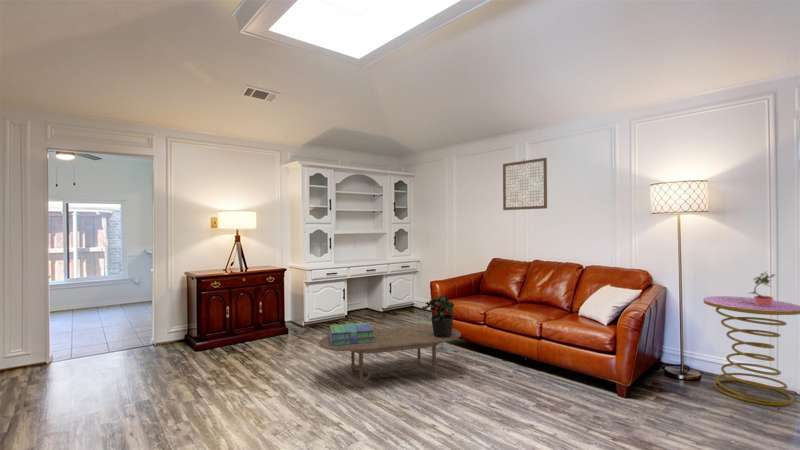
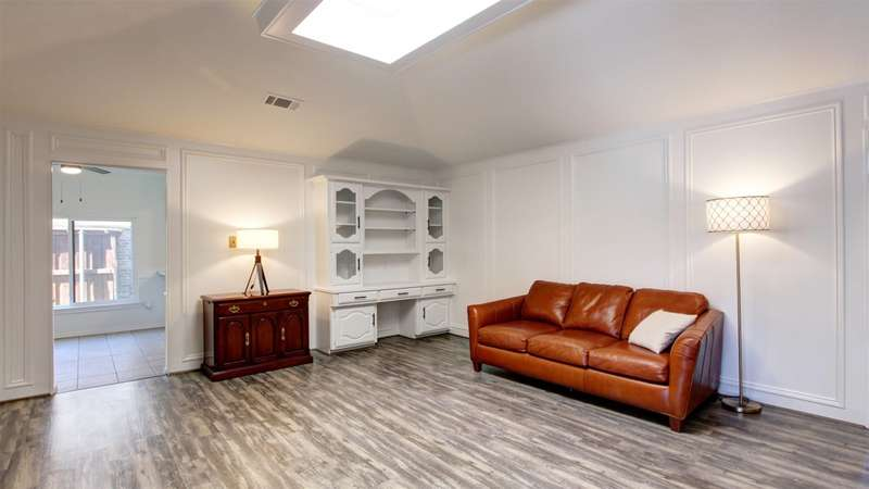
- stack of books [327,322,376,346]
- wall art [502,157,548,211]
- coffee table [318,324,462,389]
- side table [703,295,800,407]
- potted plant [421,294,455,338]
- potted plant [747,271,777,307]
